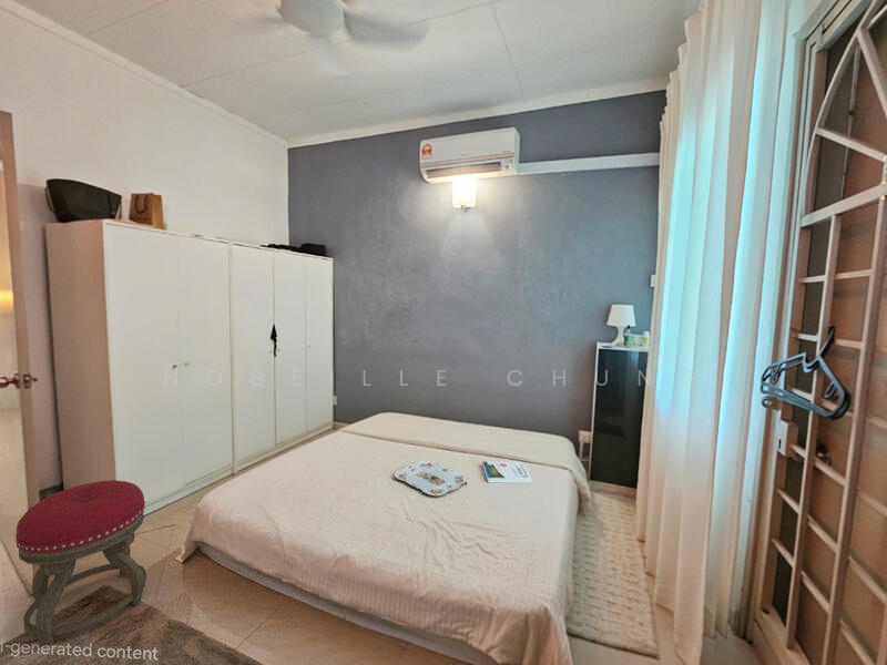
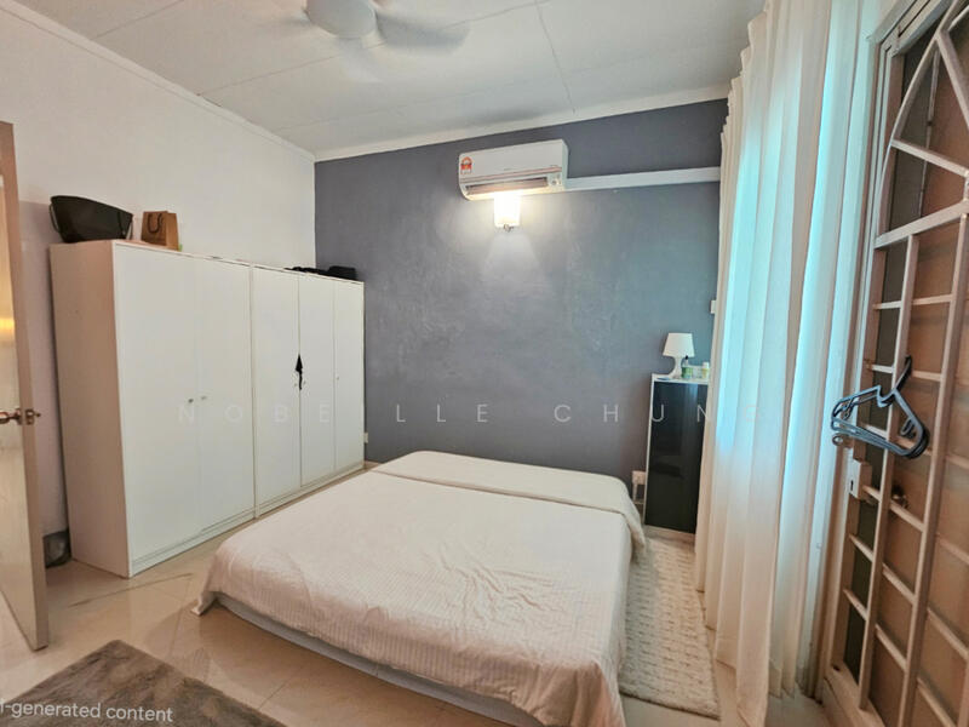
- book [481,461,533,484]
- stool [14,479,147,646]
- serving tray [392,460,469,497]
